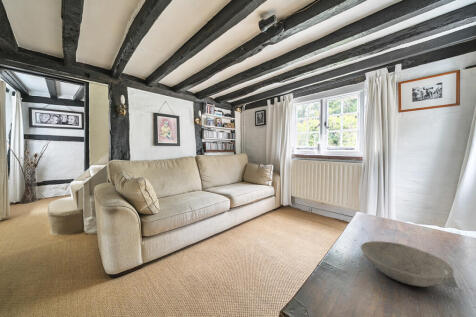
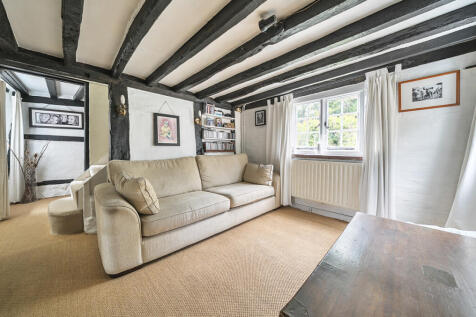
- bowl [360,240,455,288]
